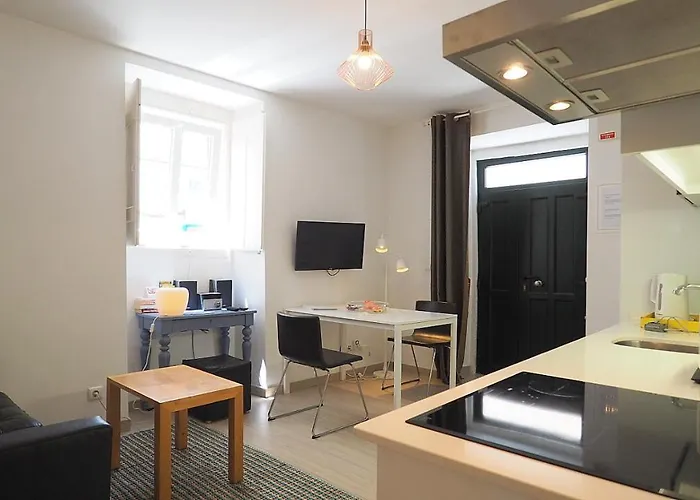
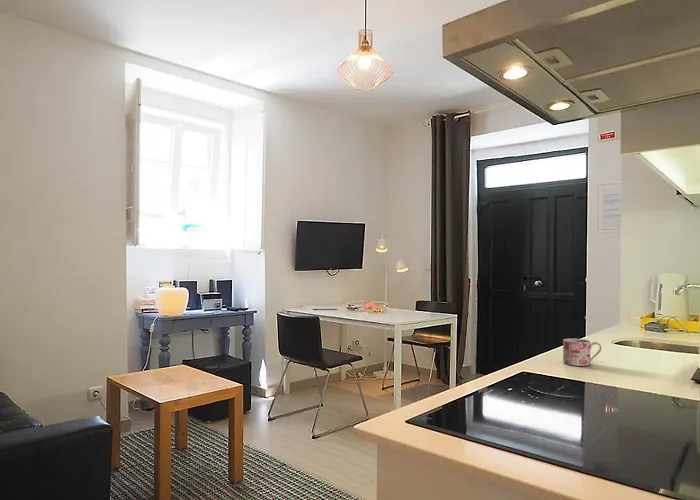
+ mug [562,338,603,367]
